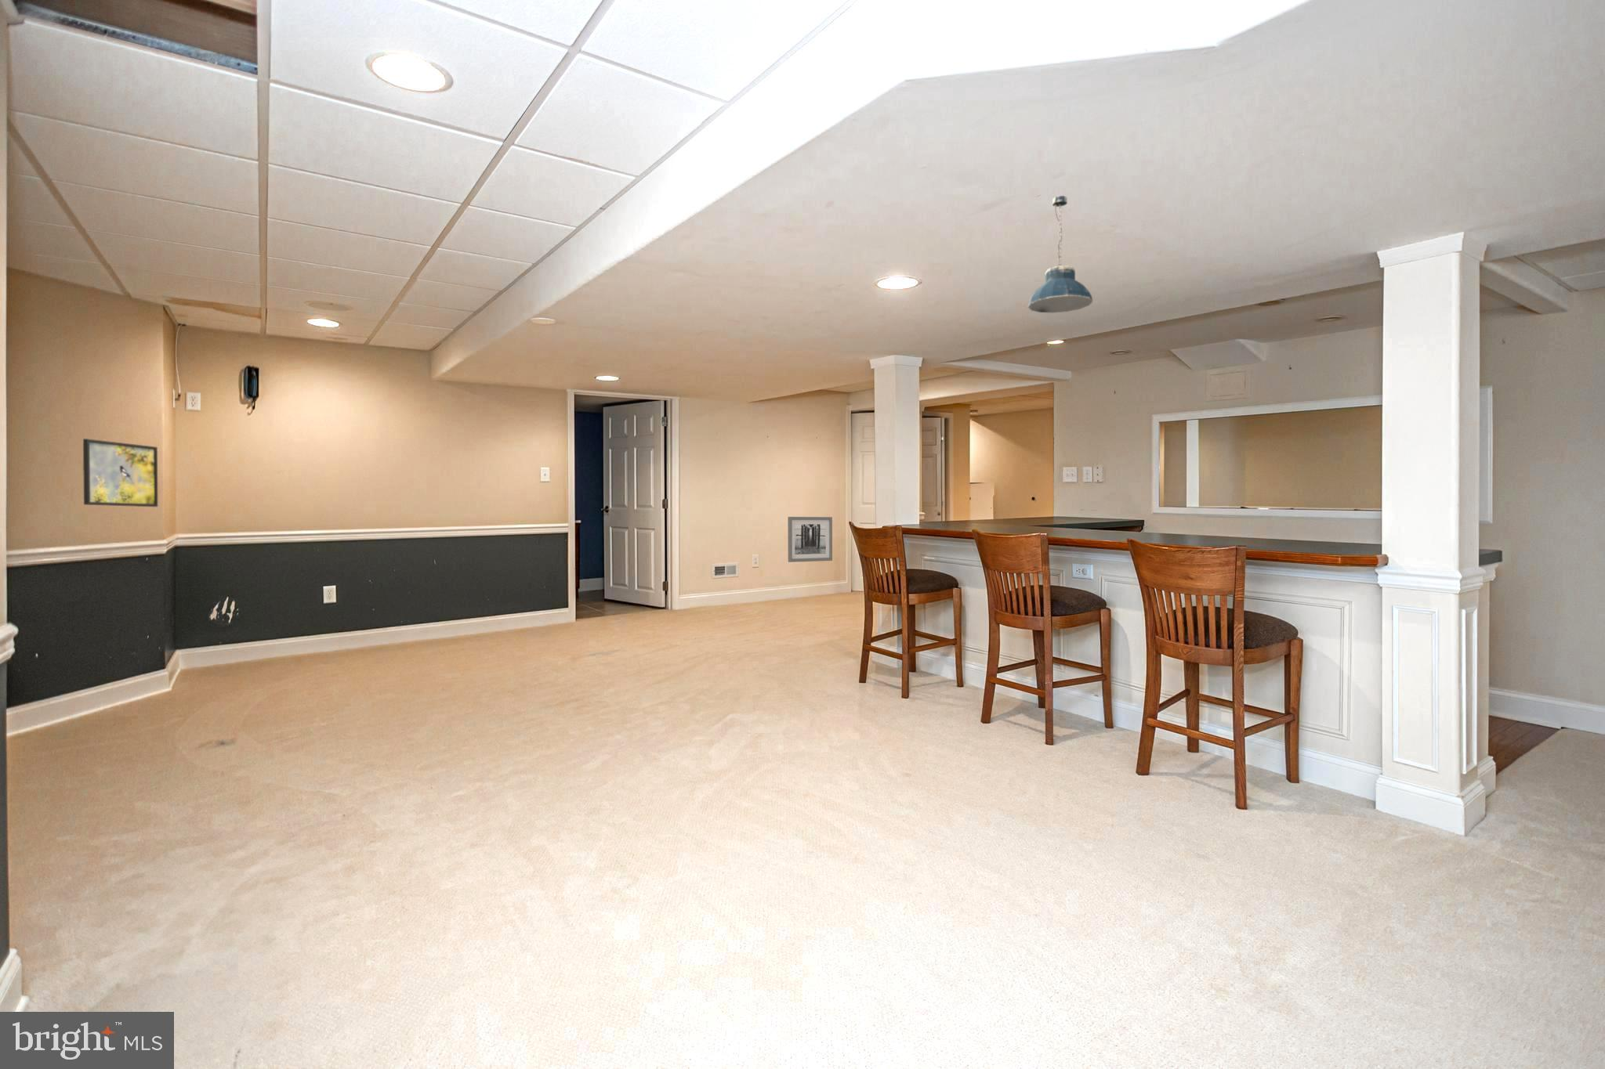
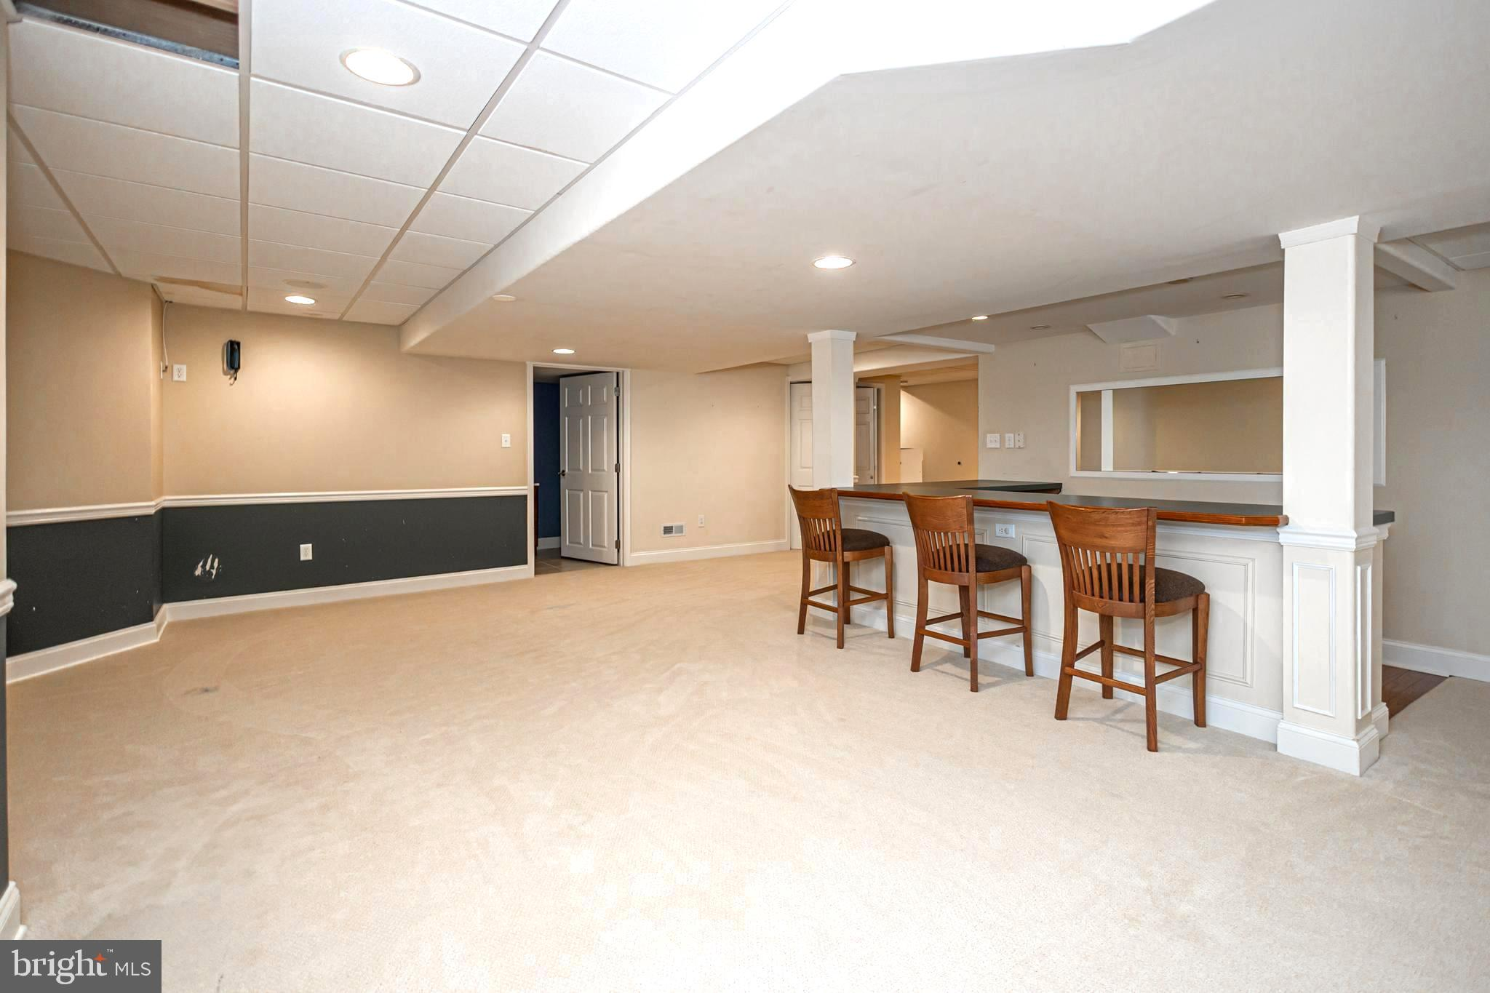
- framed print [82,438,159,507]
- pendant light [1027,194,1093,314]
- wall art [786,517,833,563]
